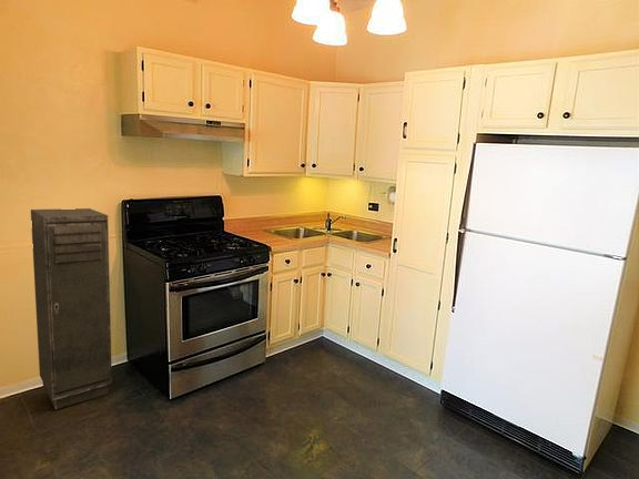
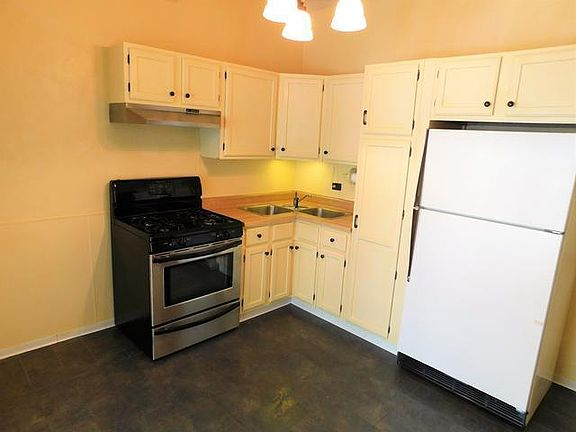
- storage cabinet [30,207,113,410]
